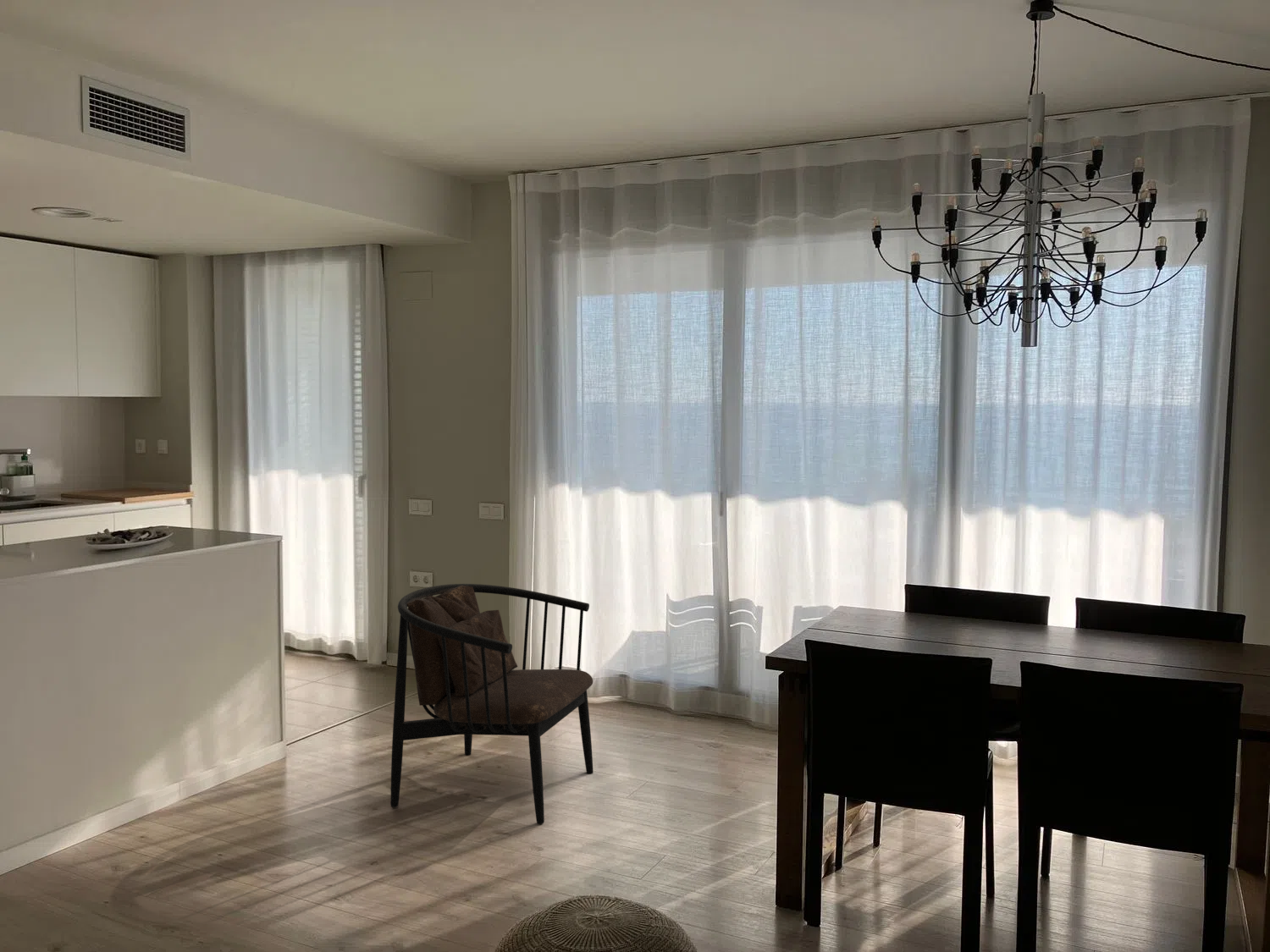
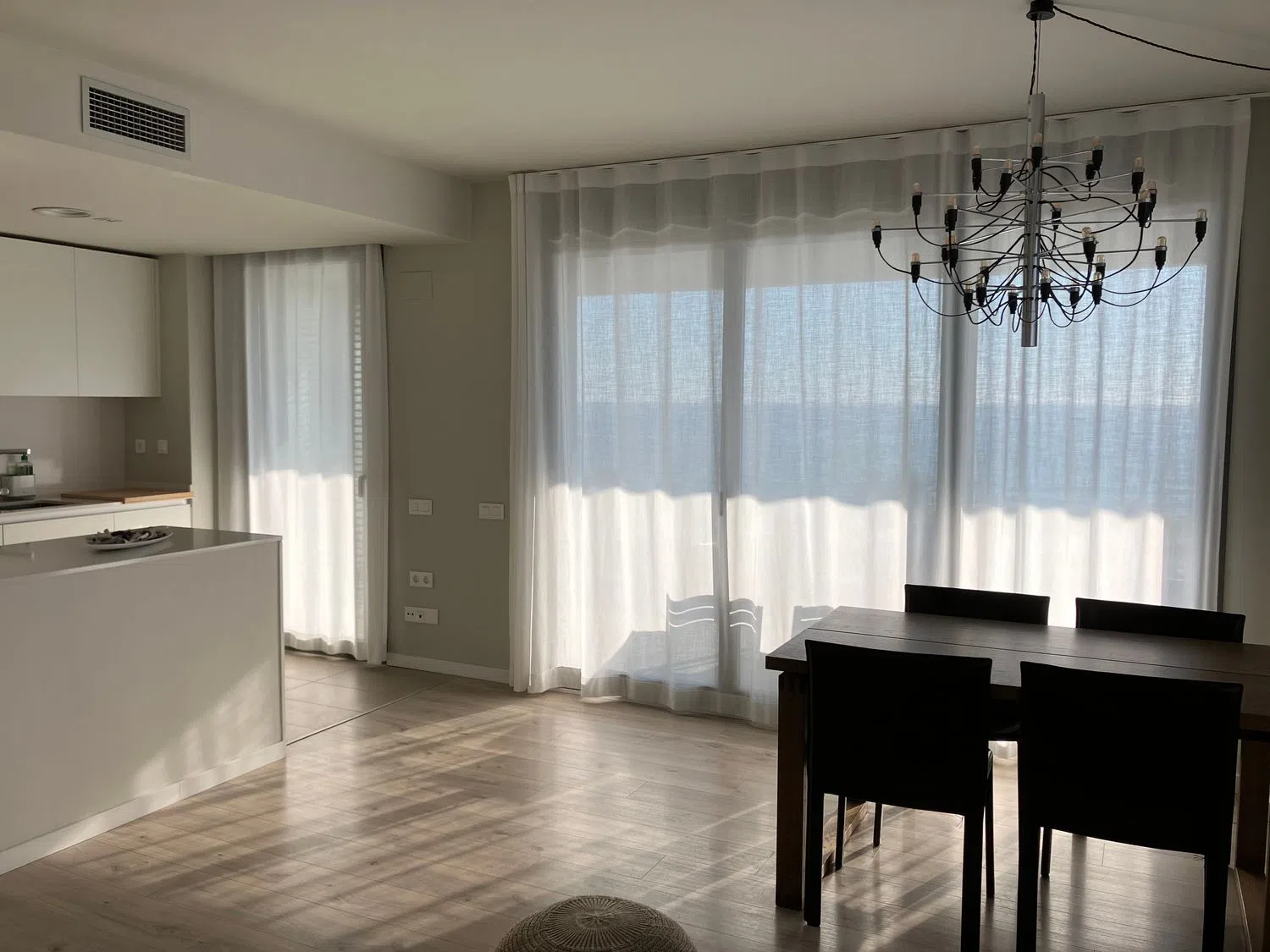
- armchair [390,583,594,824]
